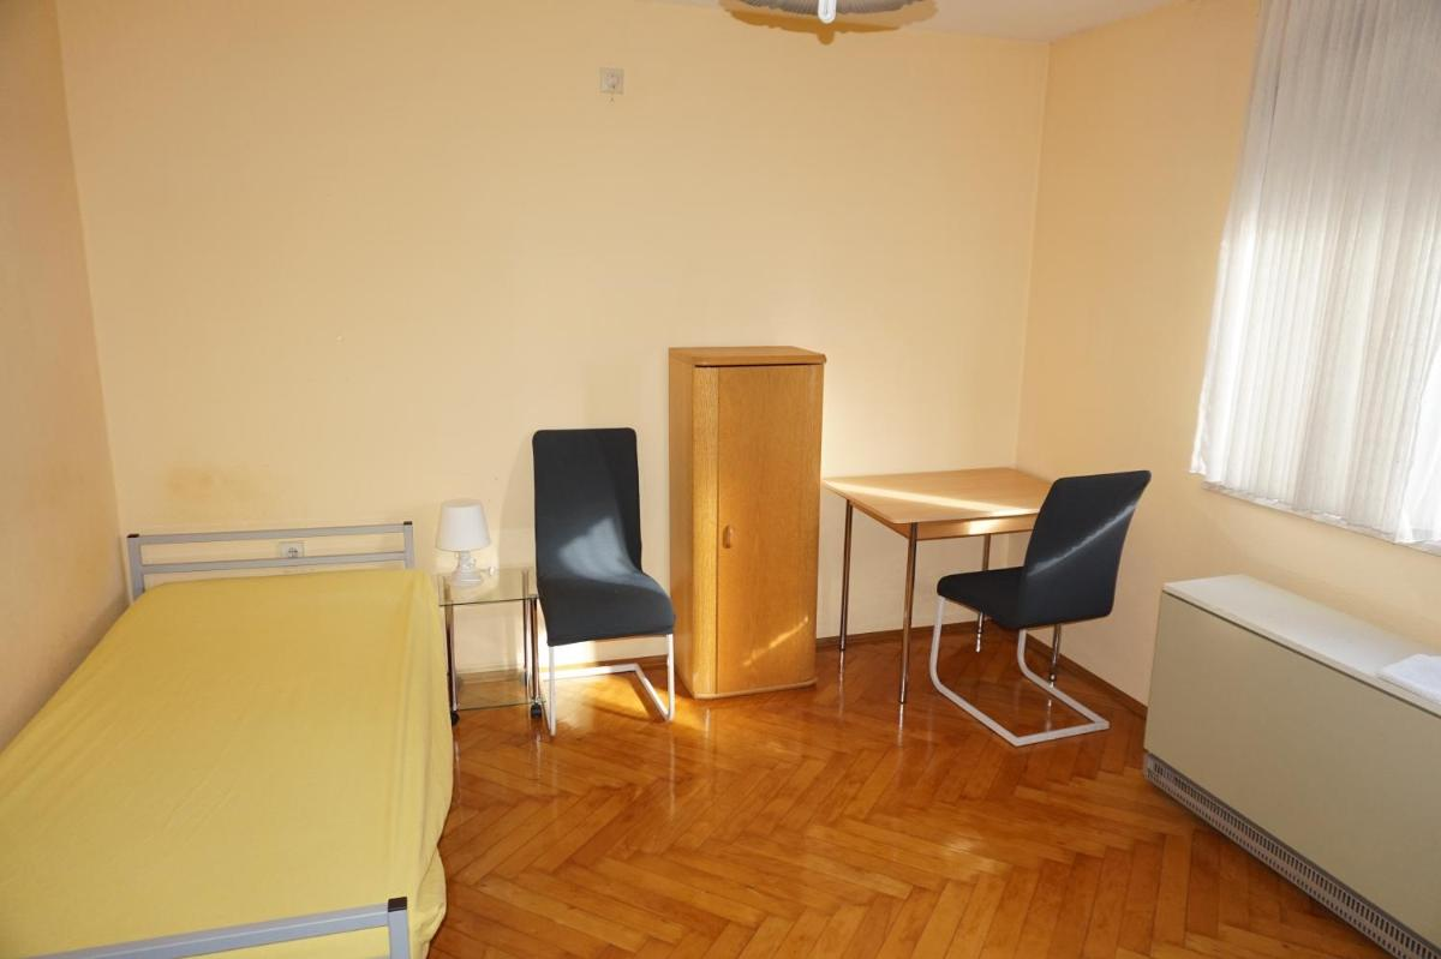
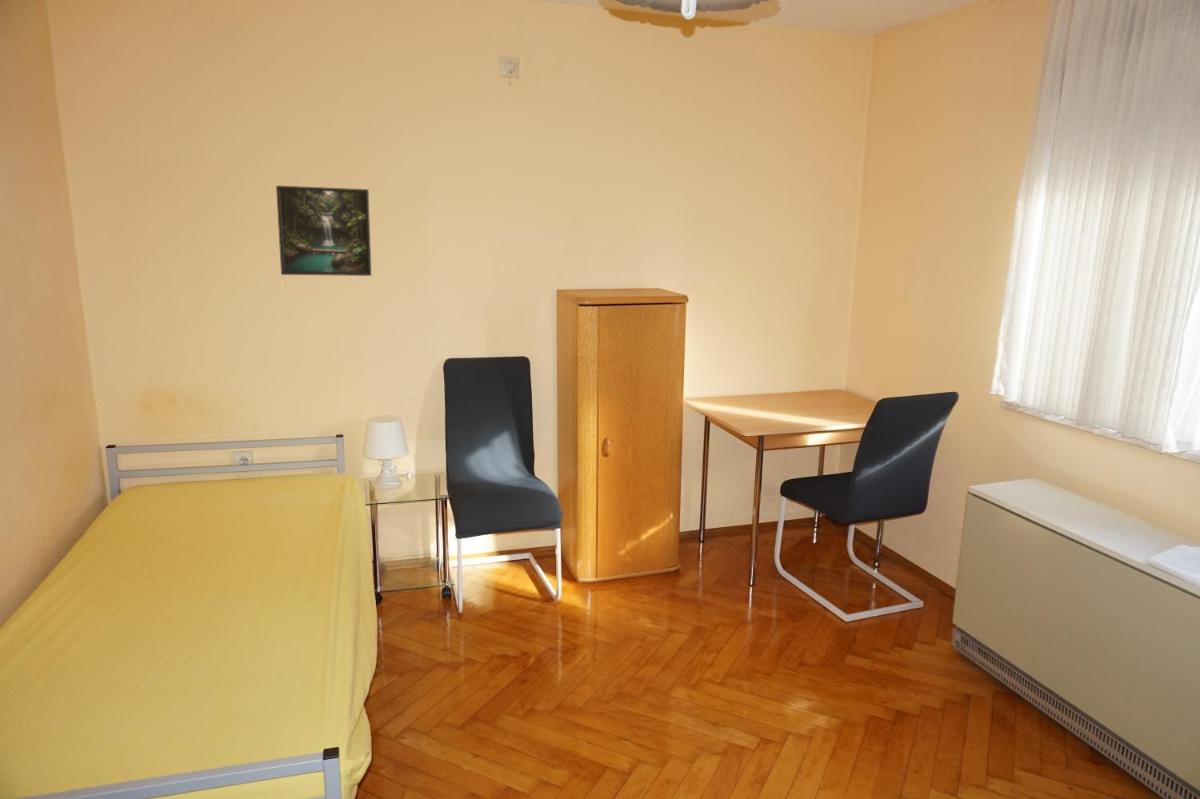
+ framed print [275,185,372,277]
